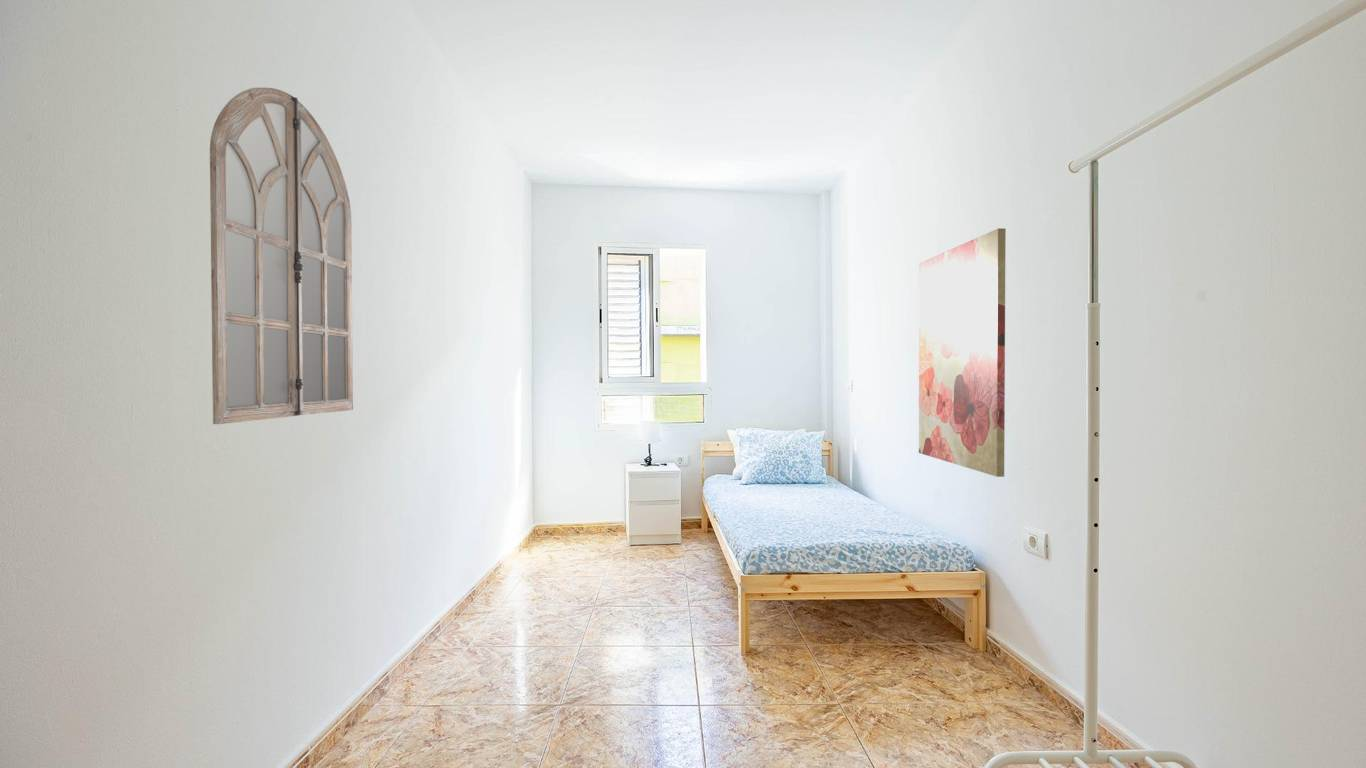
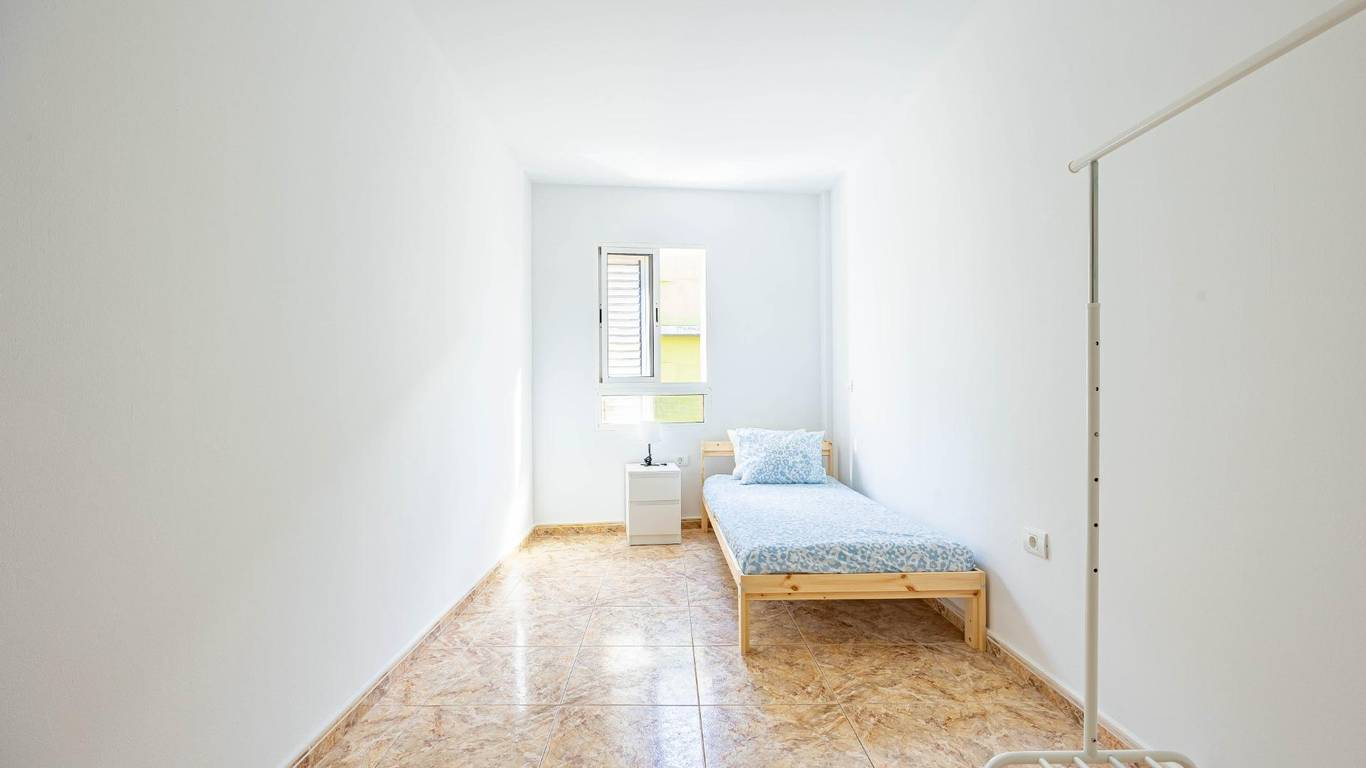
- wall art [918,227,1007,478]
- home mirror [209,87,354,425]
